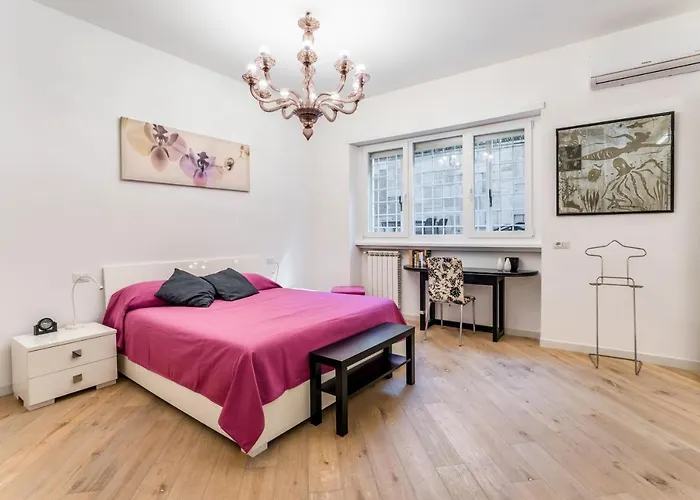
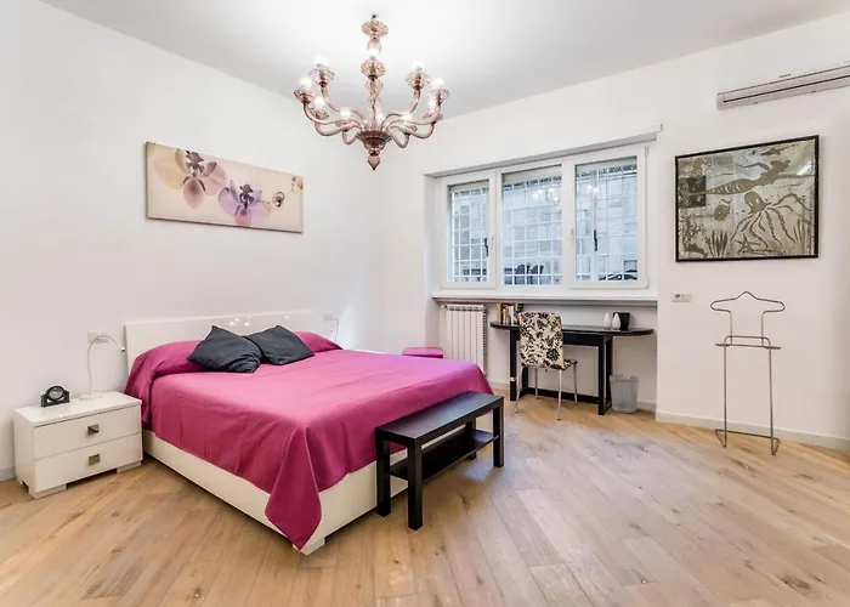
+ wastebasket [608,374,640,414]
